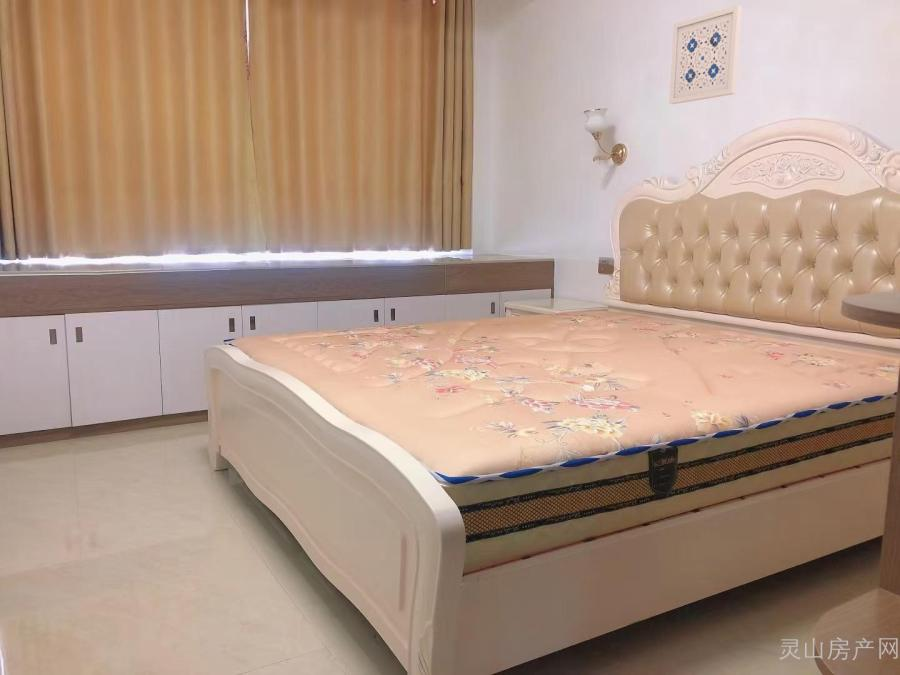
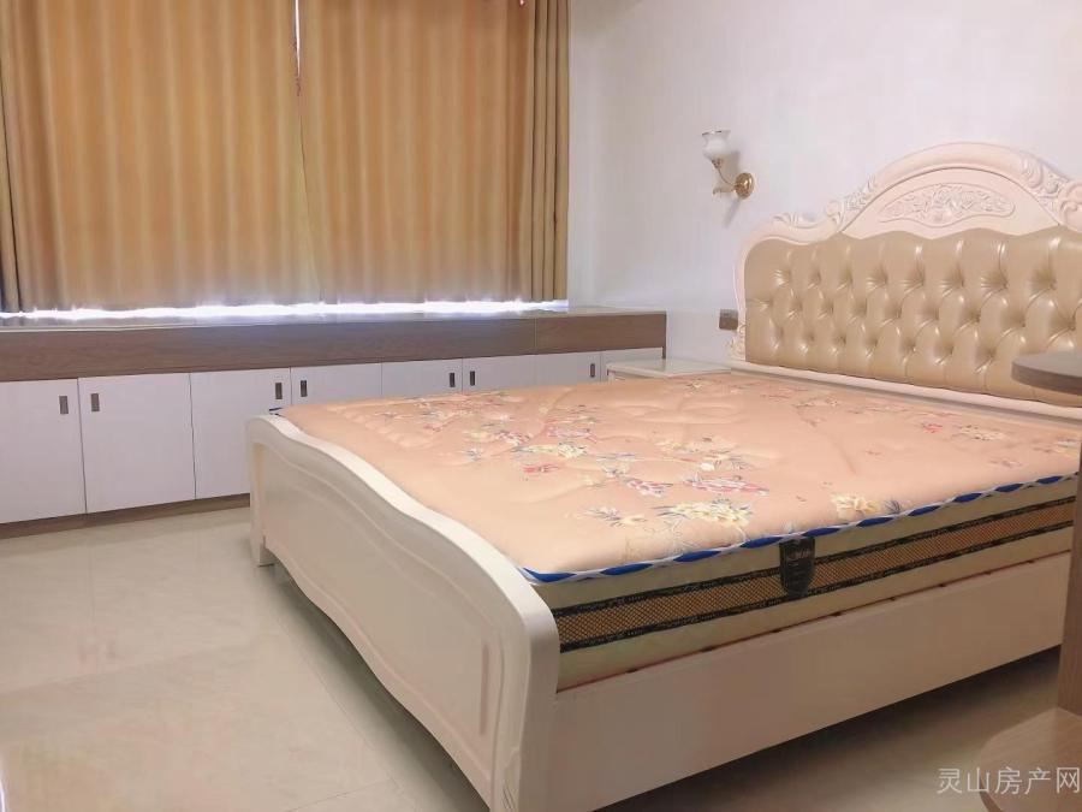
- wall art [668,4,743,105]
